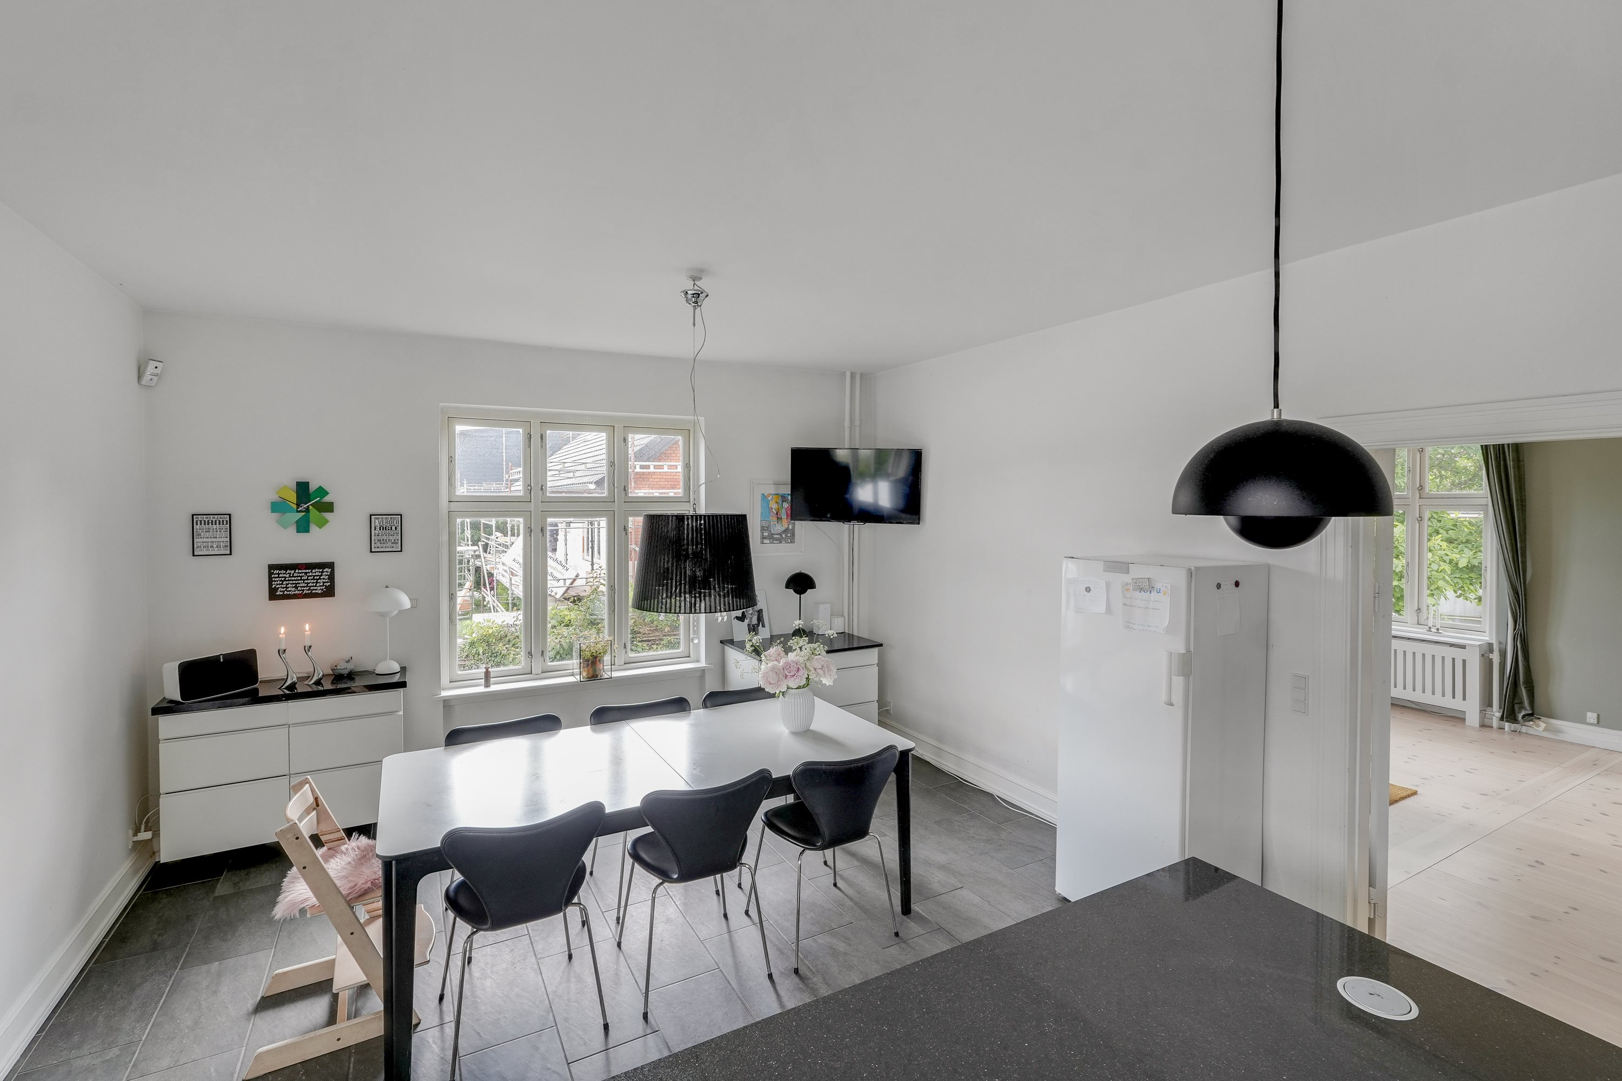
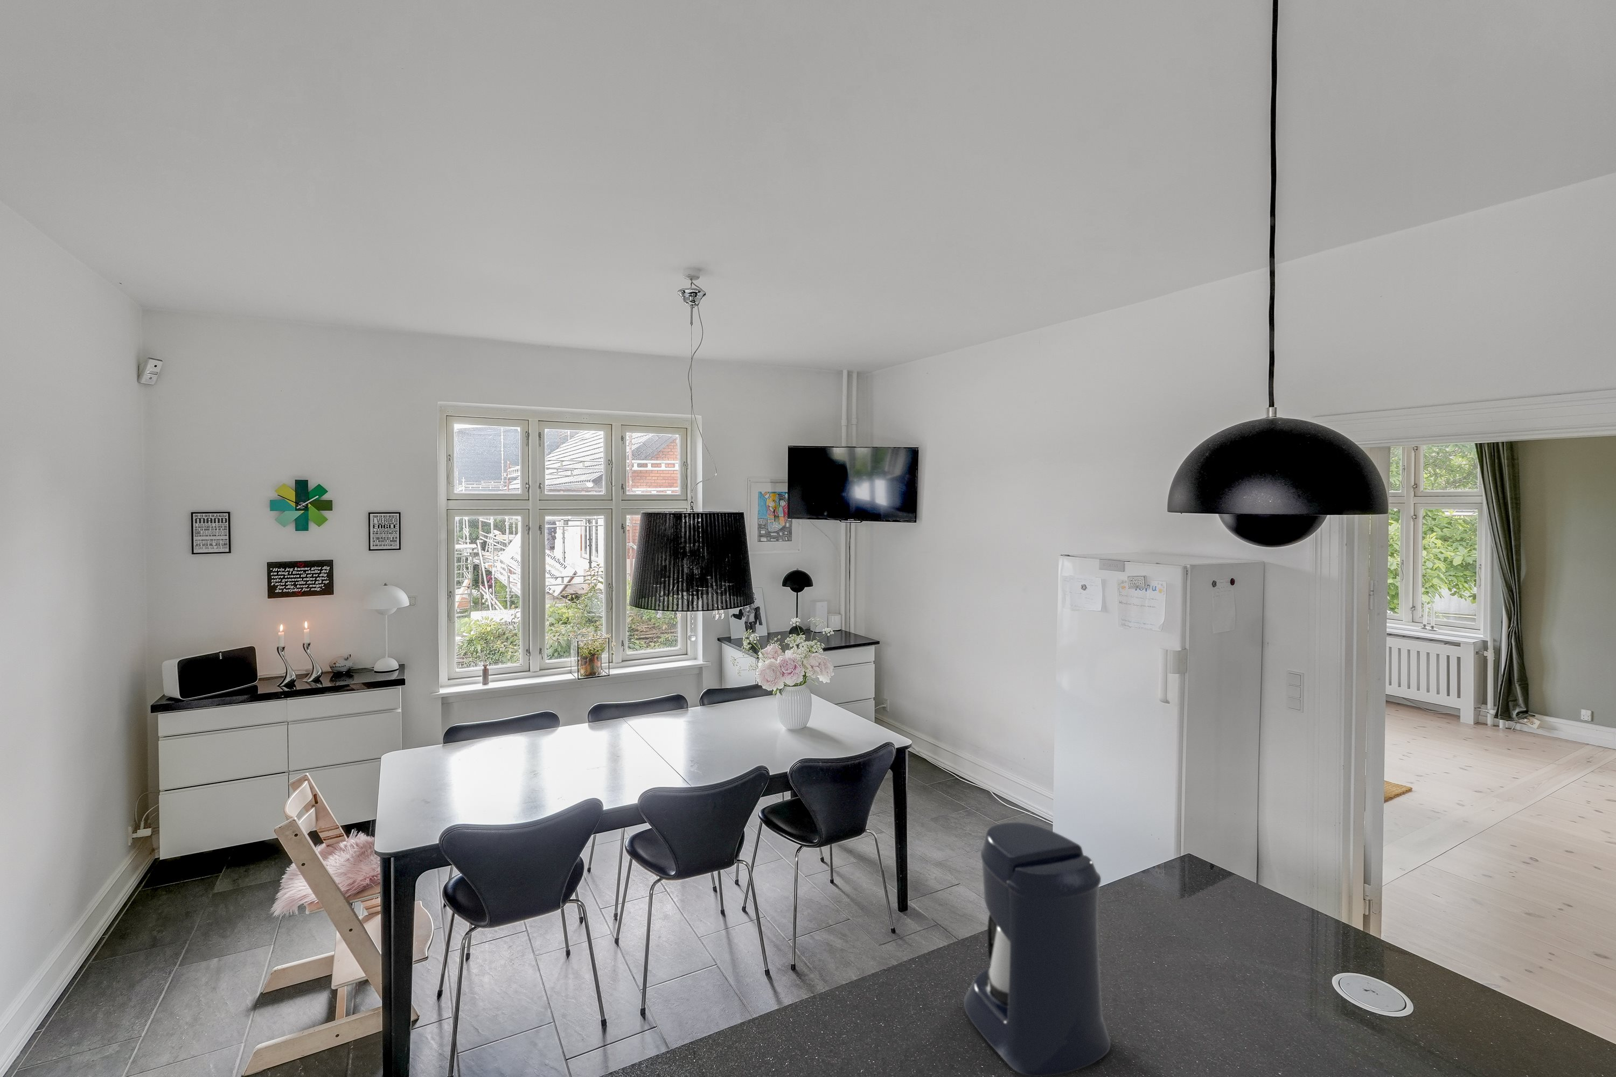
+ coffee maker [963,822,1111,1077]
